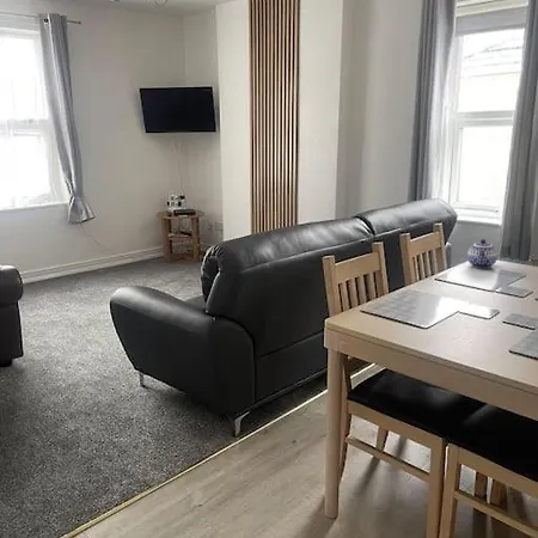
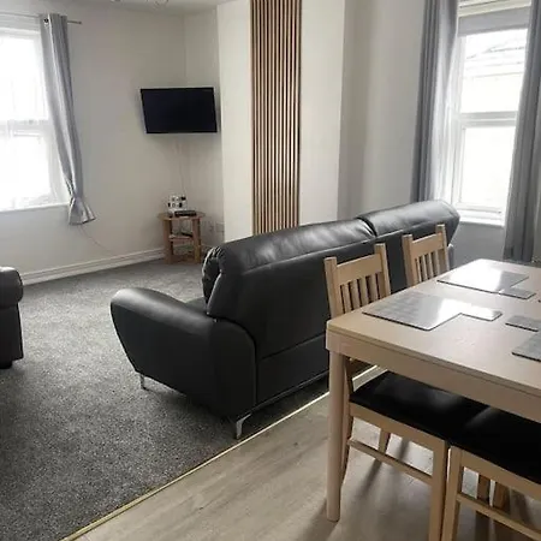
- teapot [466,238,499,269]
